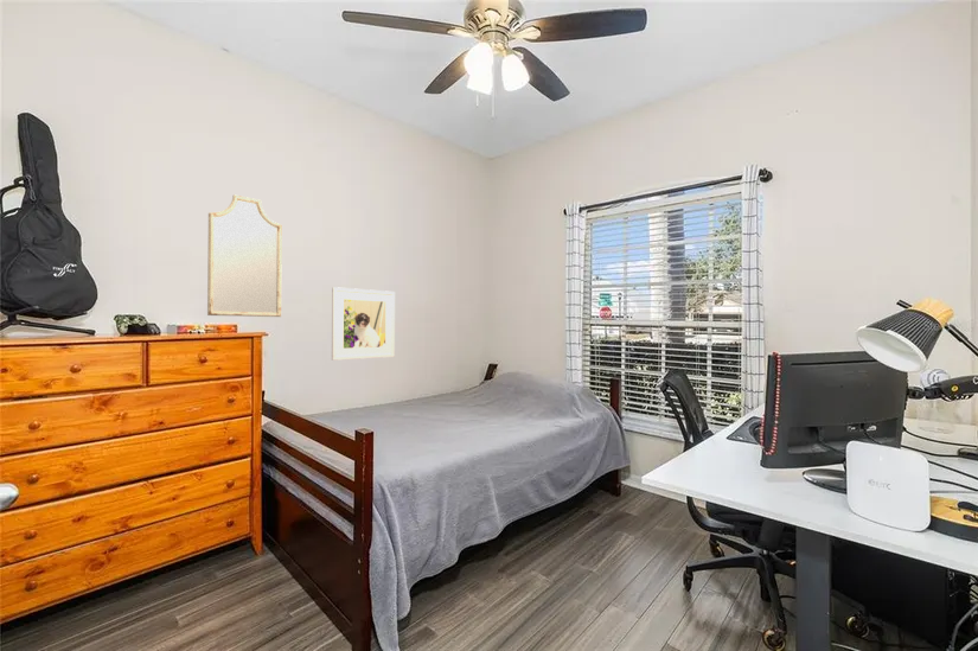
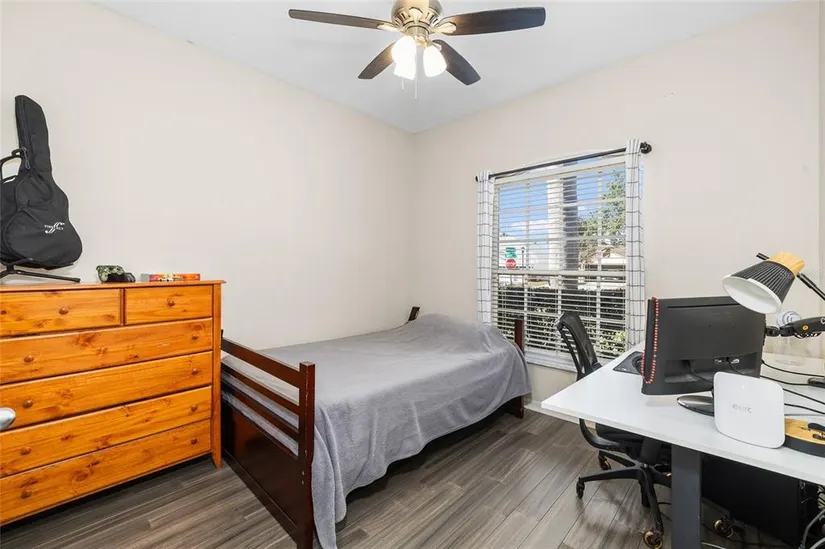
- home mirror [206,193,283,318]
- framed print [331,286,396,362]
